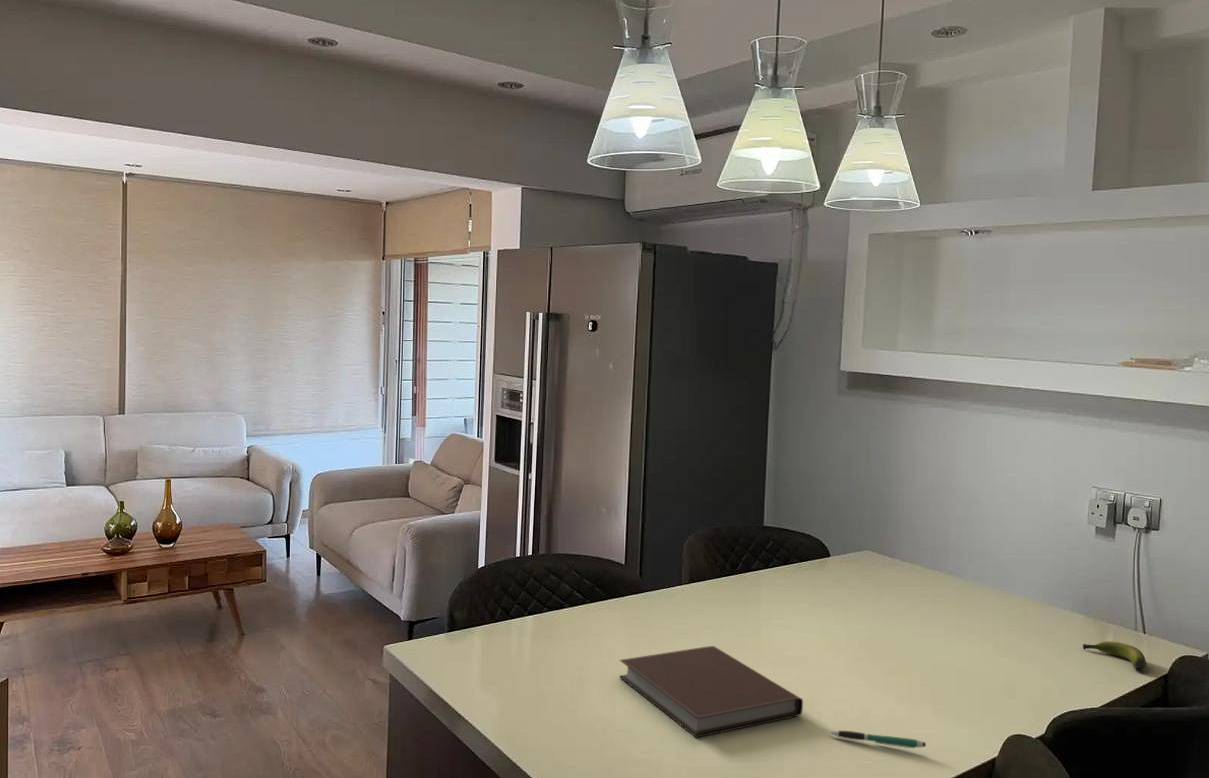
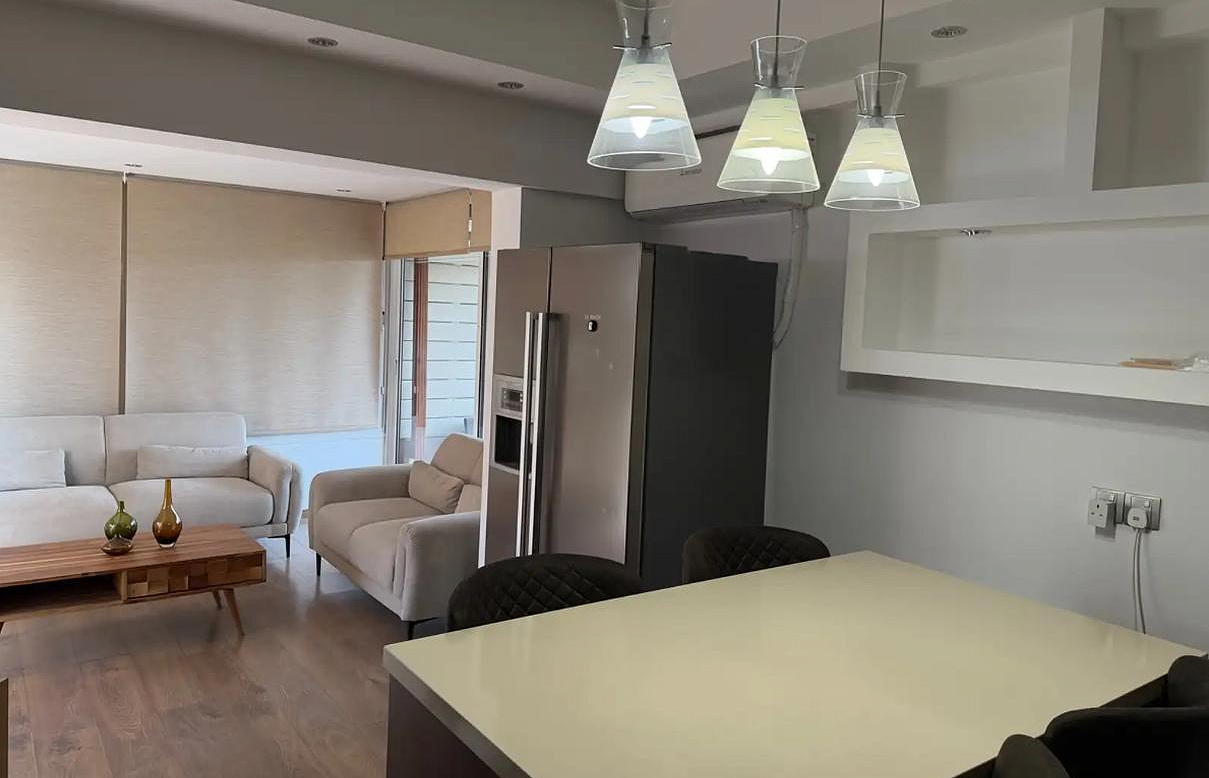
- notebook [618,645,804,739]
- banana [1082,641,1147,672]
- pen [829,729,927,749]
